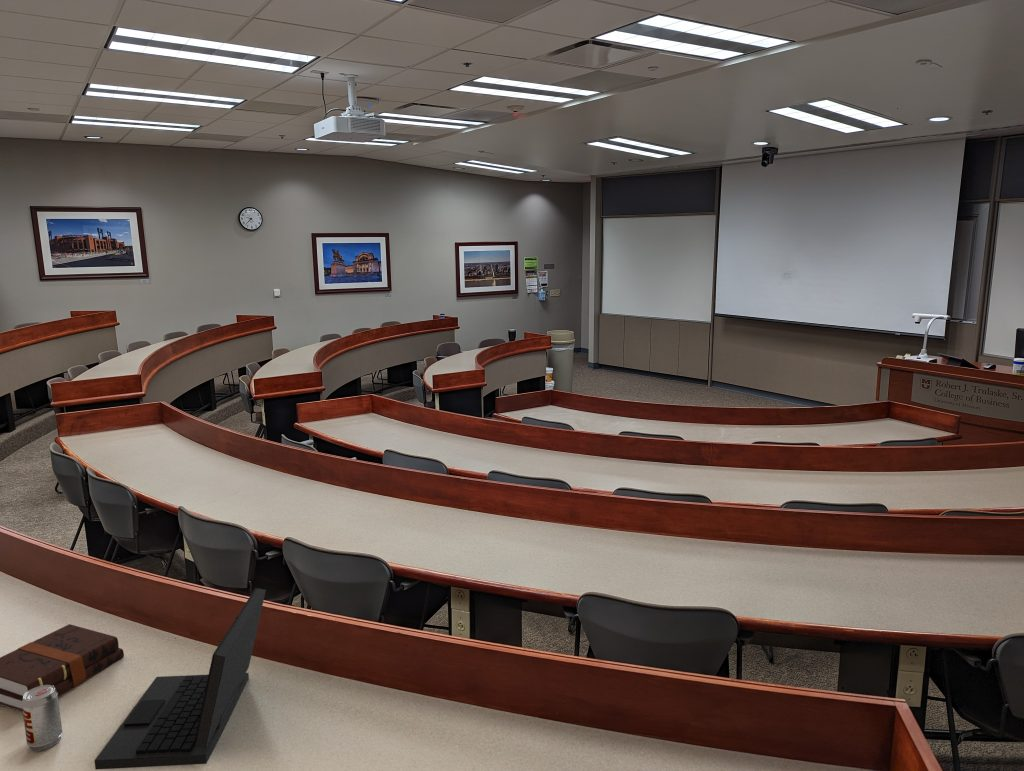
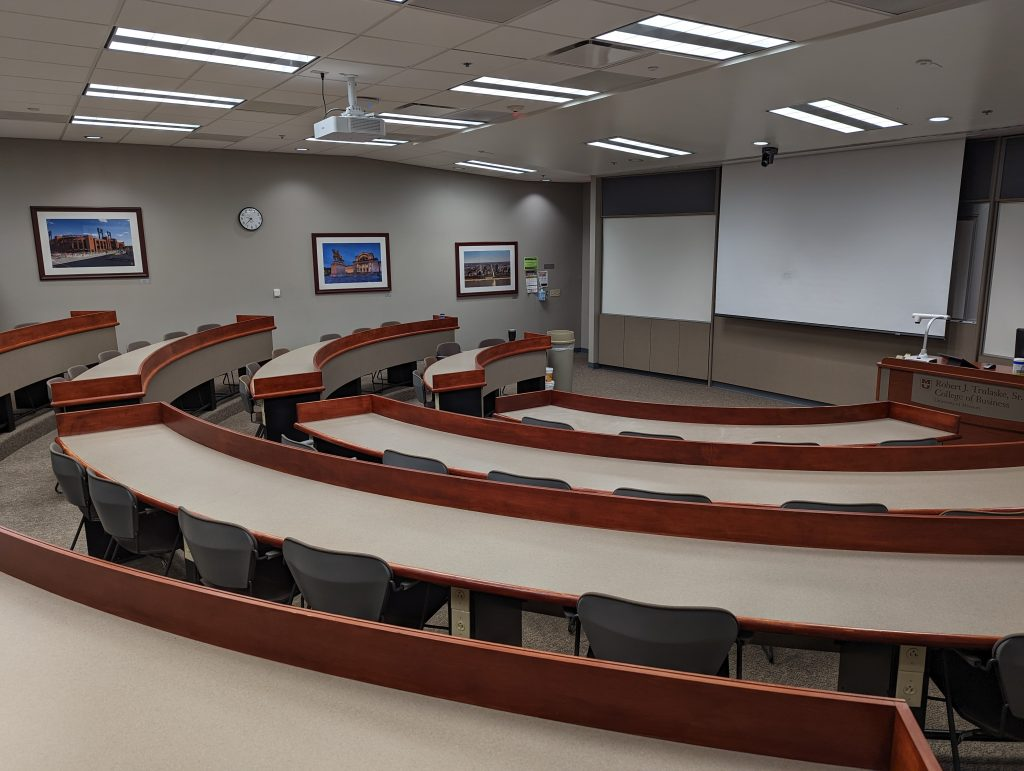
- beverage can [22,685,64,752]
- laptop [93,587,267,771]
- hardback book [0,623,125,712]
